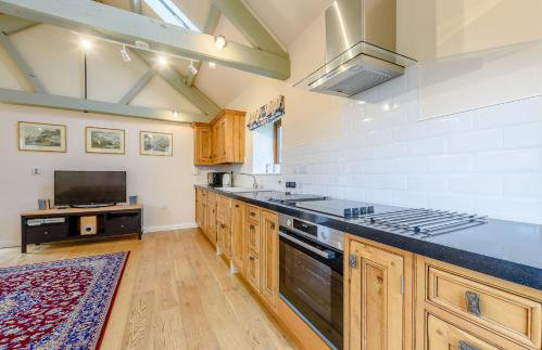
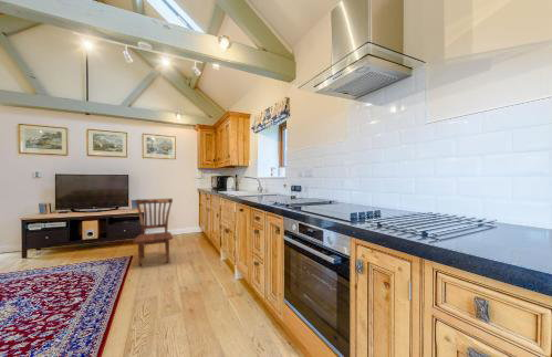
+ dining chair [133,198,174,267]
